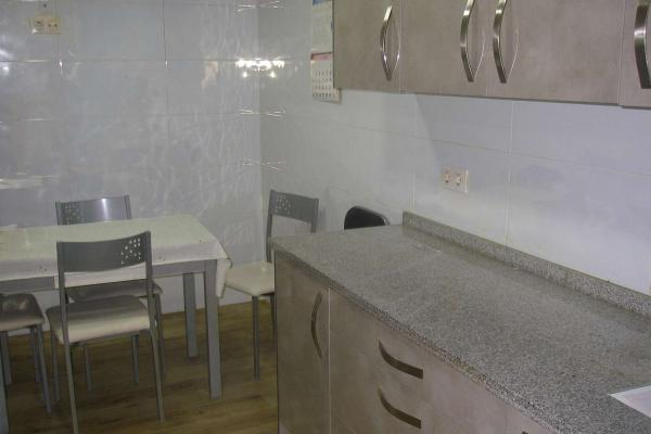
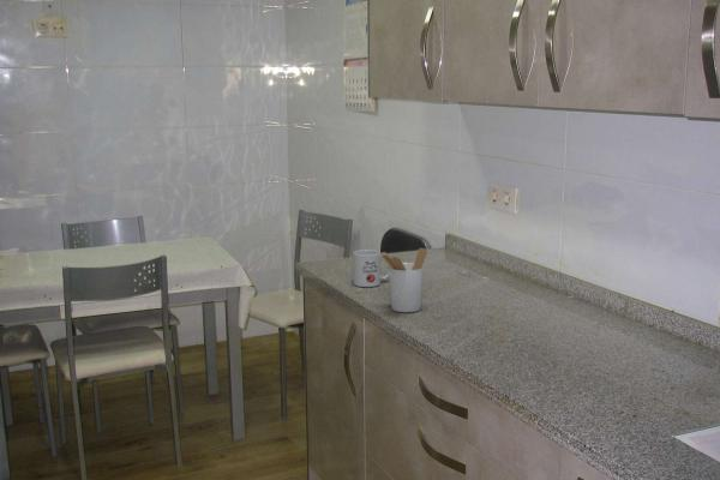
+ utensil holder [380,247,428,313]
+ mug [352,248,389,288]
